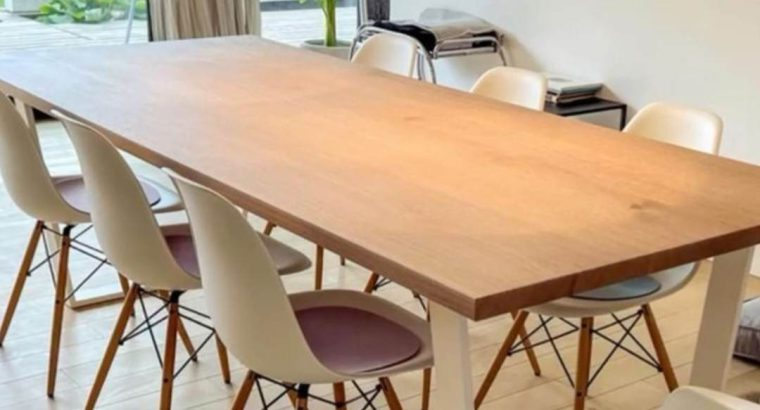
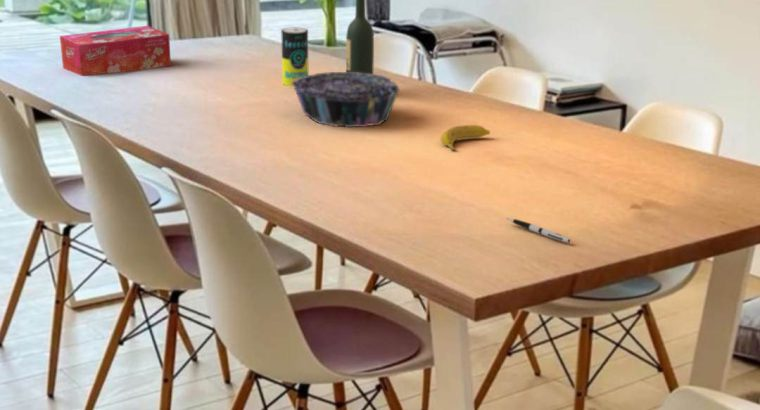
+ tissue box [59,25,172,77]
+ pen [506,217,571,244]
+ decorative bowl [292,71,401,128]
+ candle [280,27,309,87]
+ wine bottle [345,0,375,74]
+ banana [440,124,491,151]
